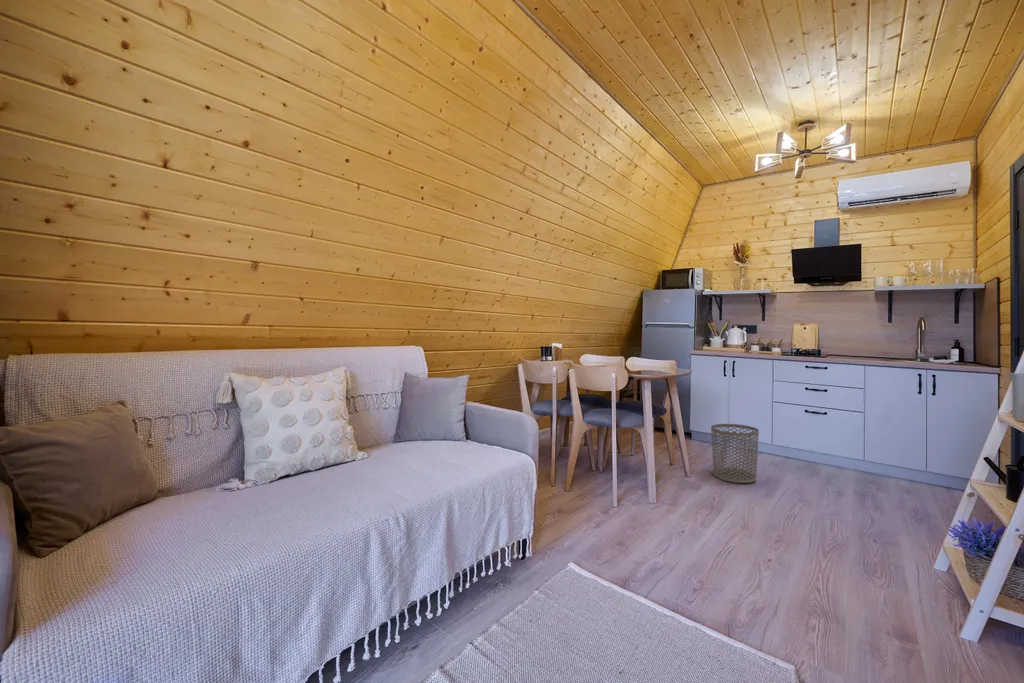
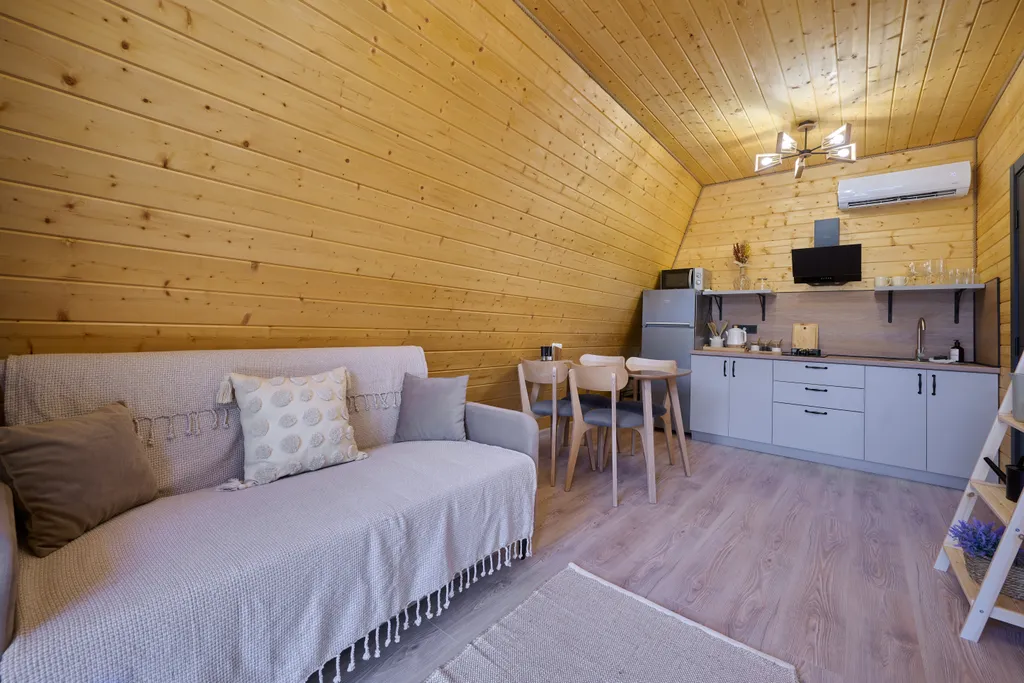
- waste bin [710,423,760,484]
